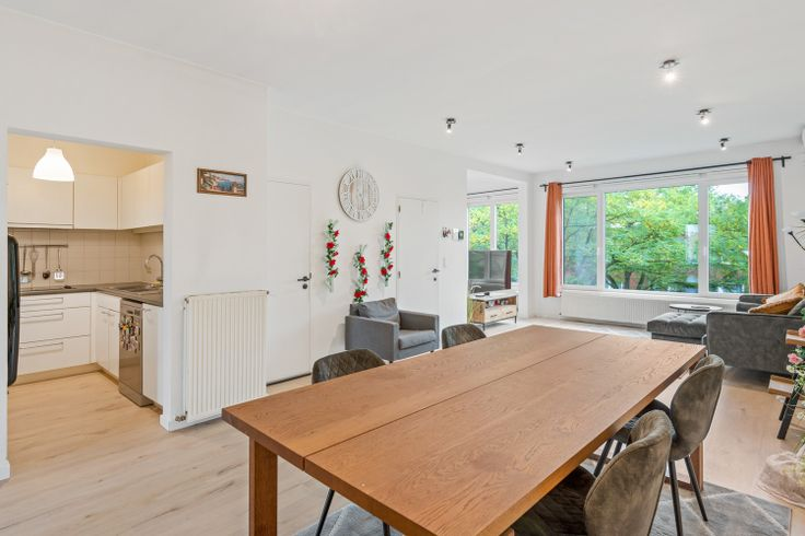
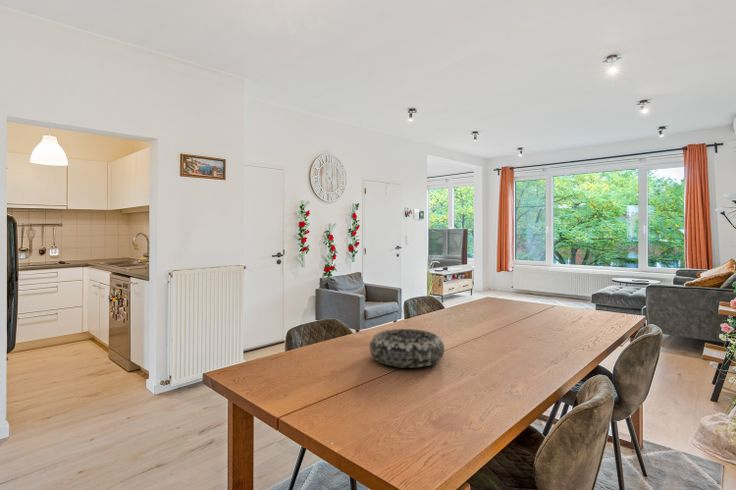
+ decorative bowl [368,328,445,369]
